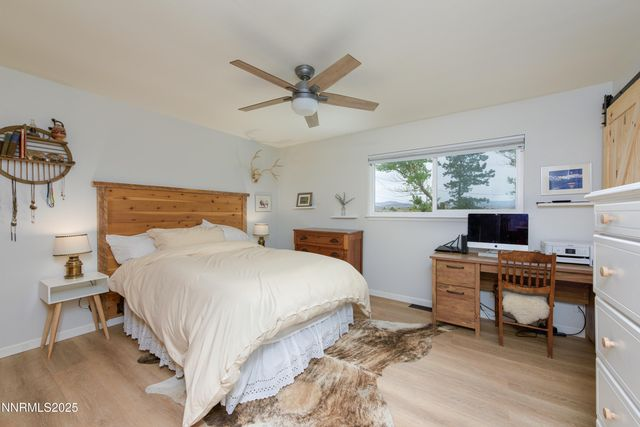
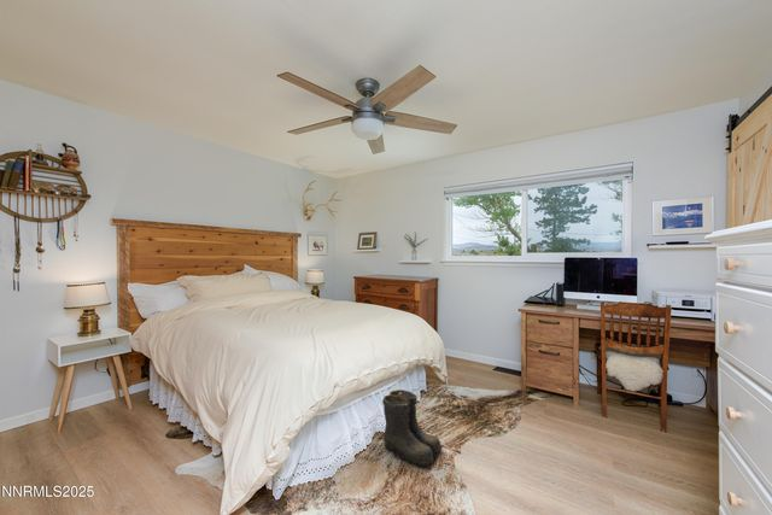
+ boots [381,388,444,469]
